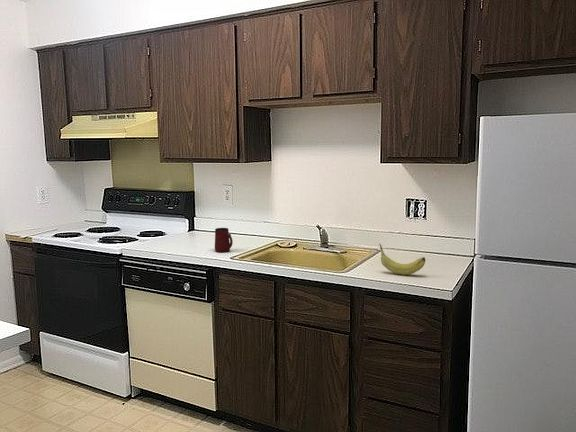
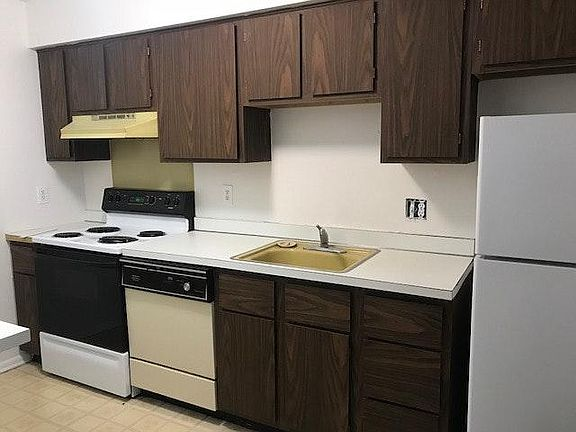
- mug [214,227,234,253]
- fruit [378,242,426,276]
